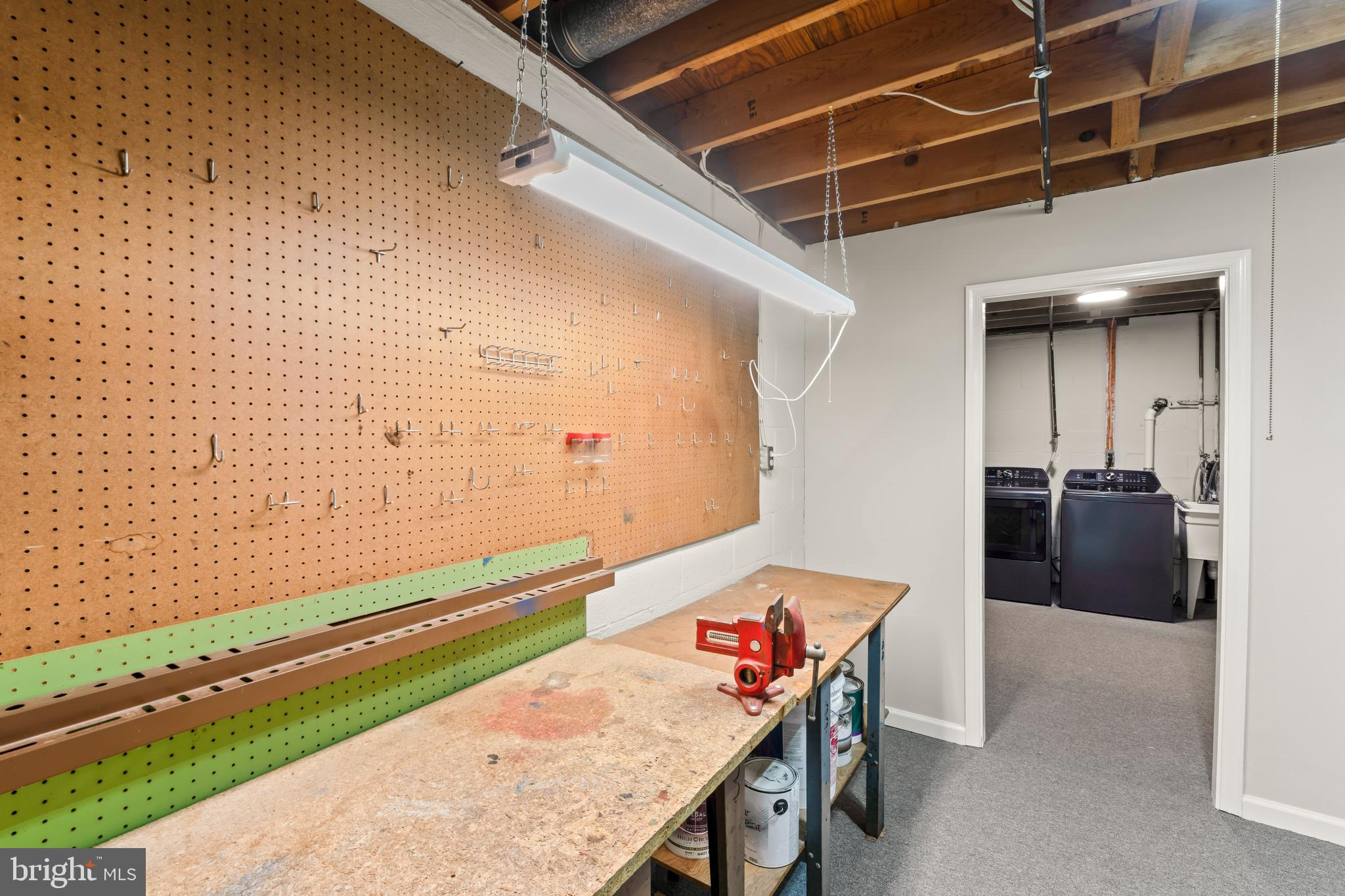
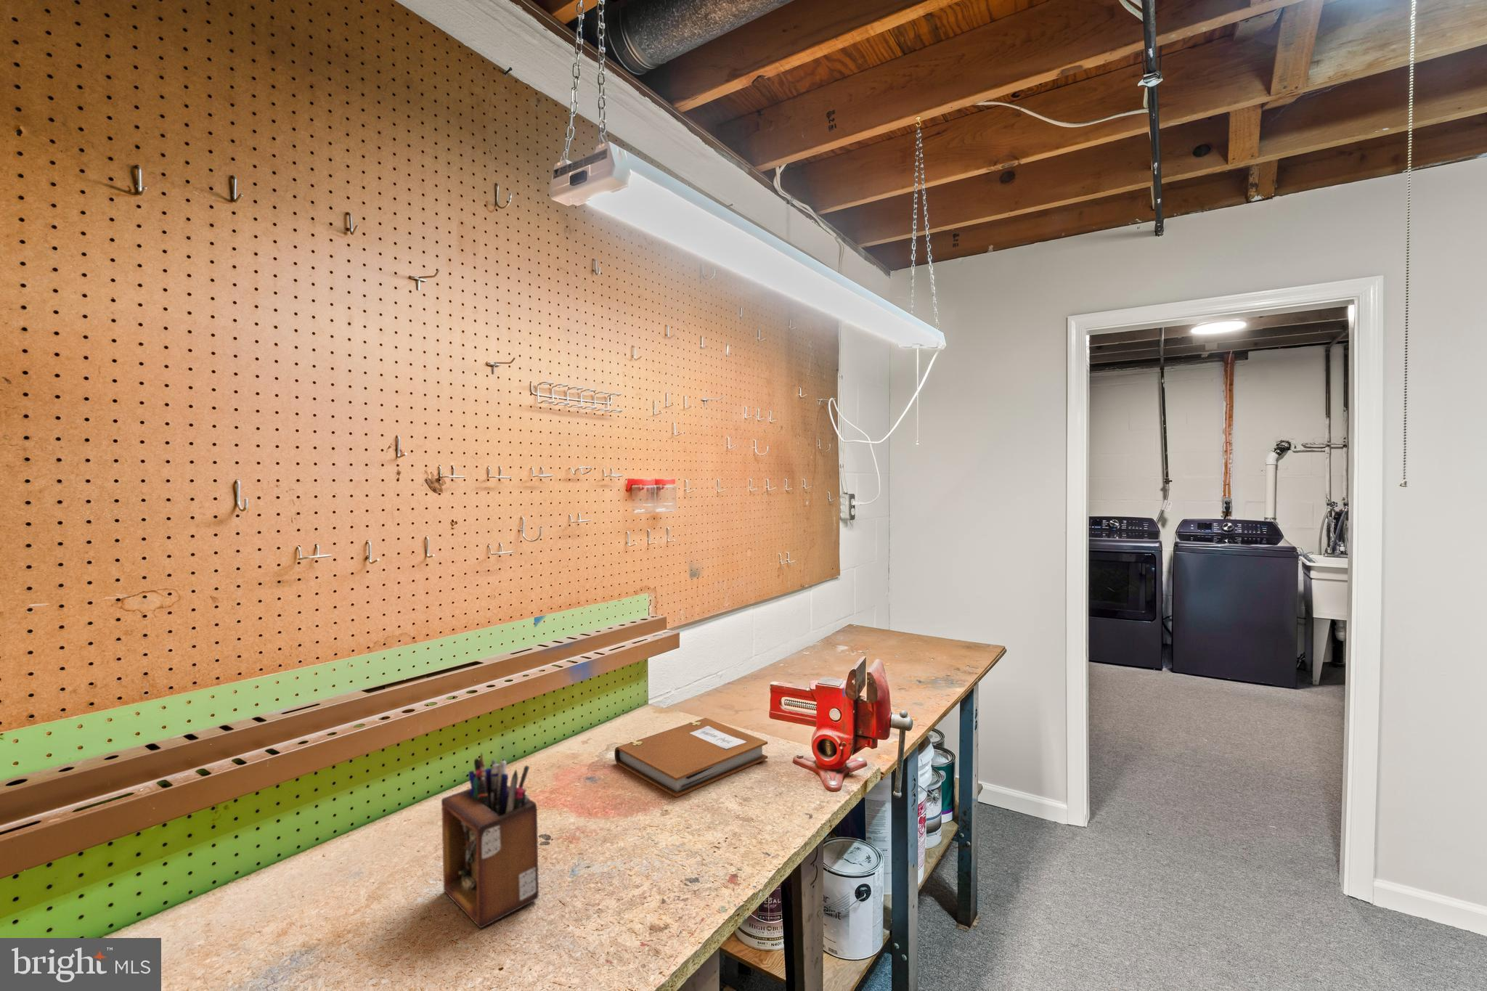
+ notebook [614,718,768,797]
+ desk organizer [441,751,540,929]
